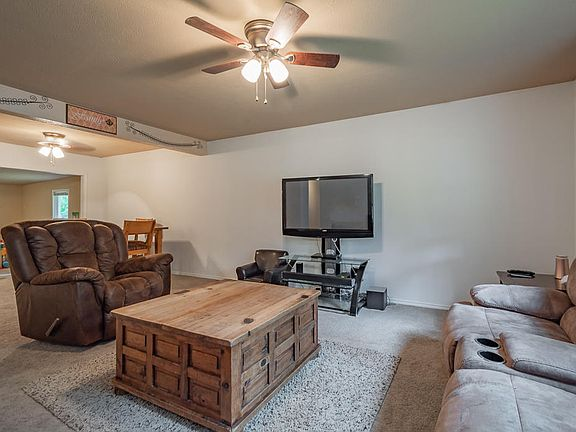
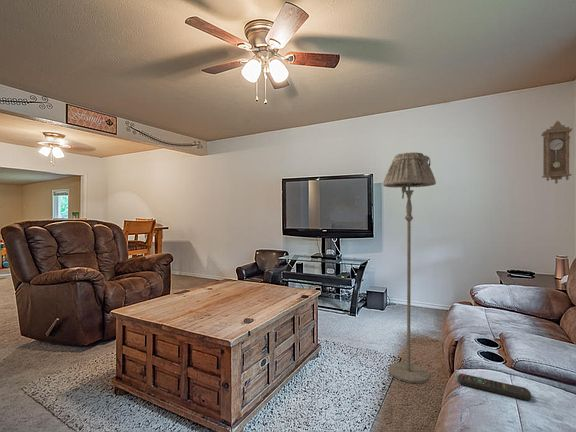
+ floor lamp [382,151,437,384]
+ pendulum clock [540,120,573,185]
+ remote control [457,373,532,401]
